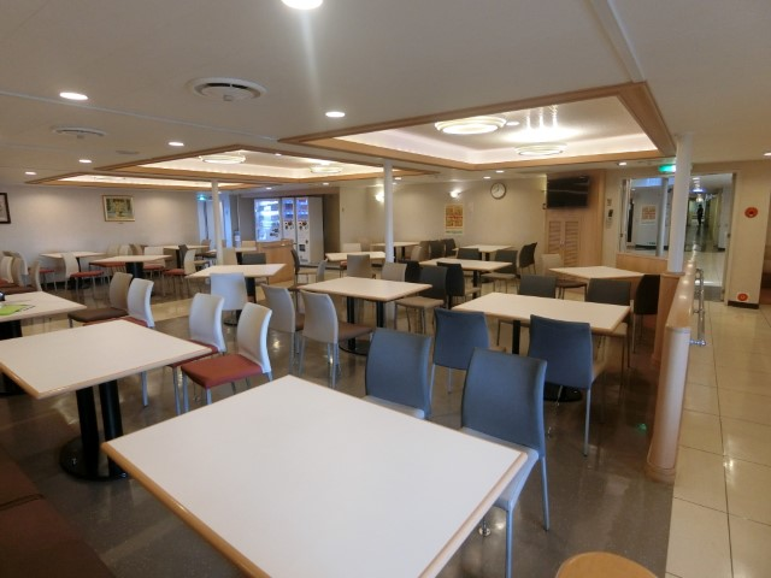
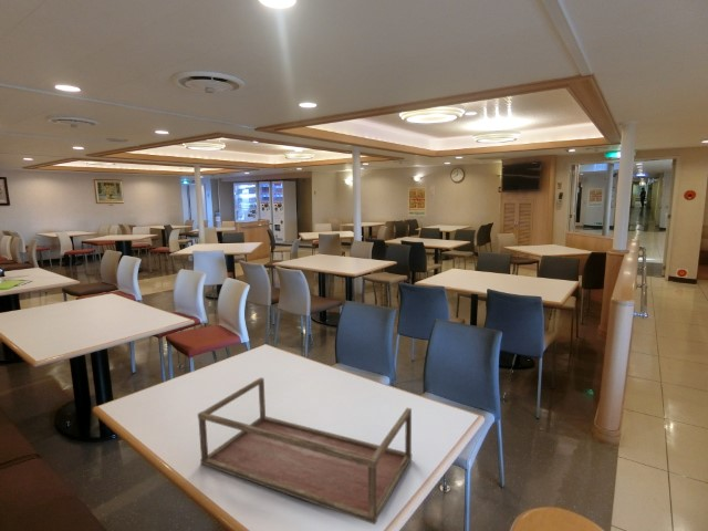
+ tray [197,376,413,525]
